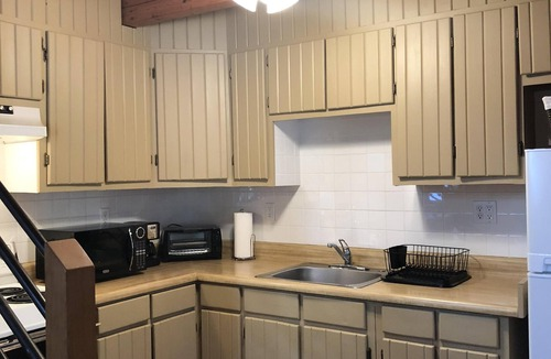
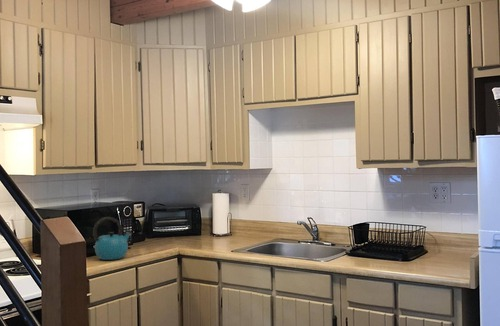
+ kettle [92,216,133,261]
